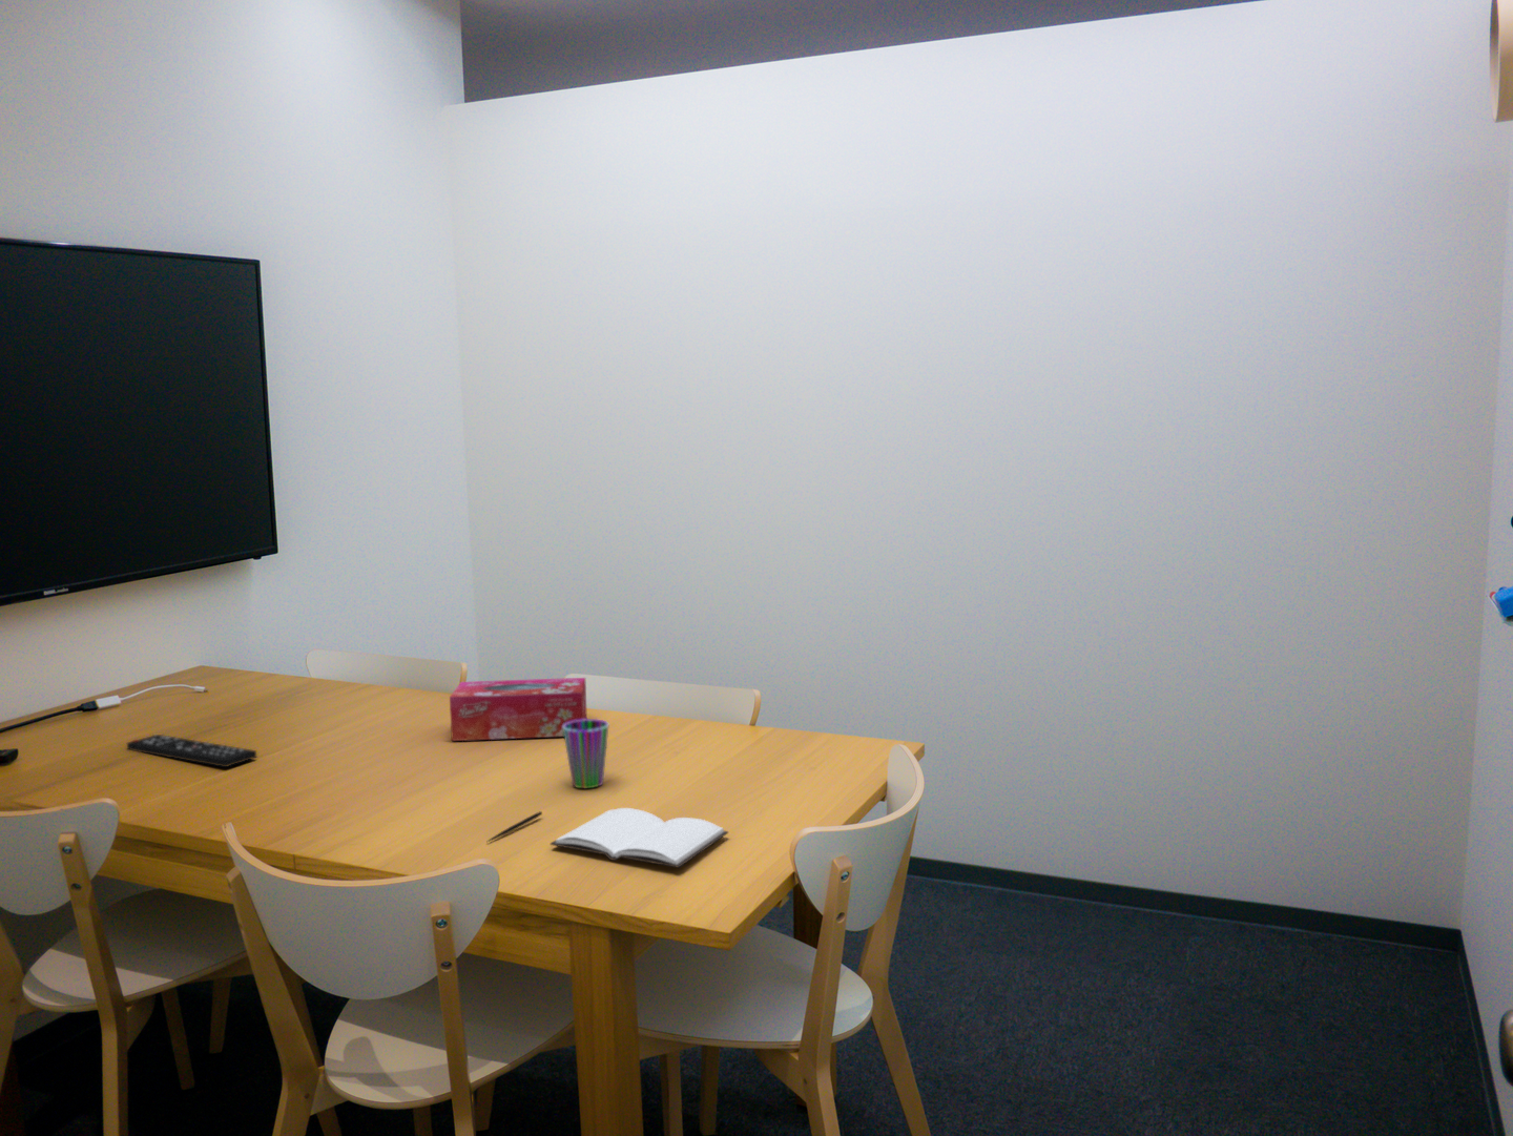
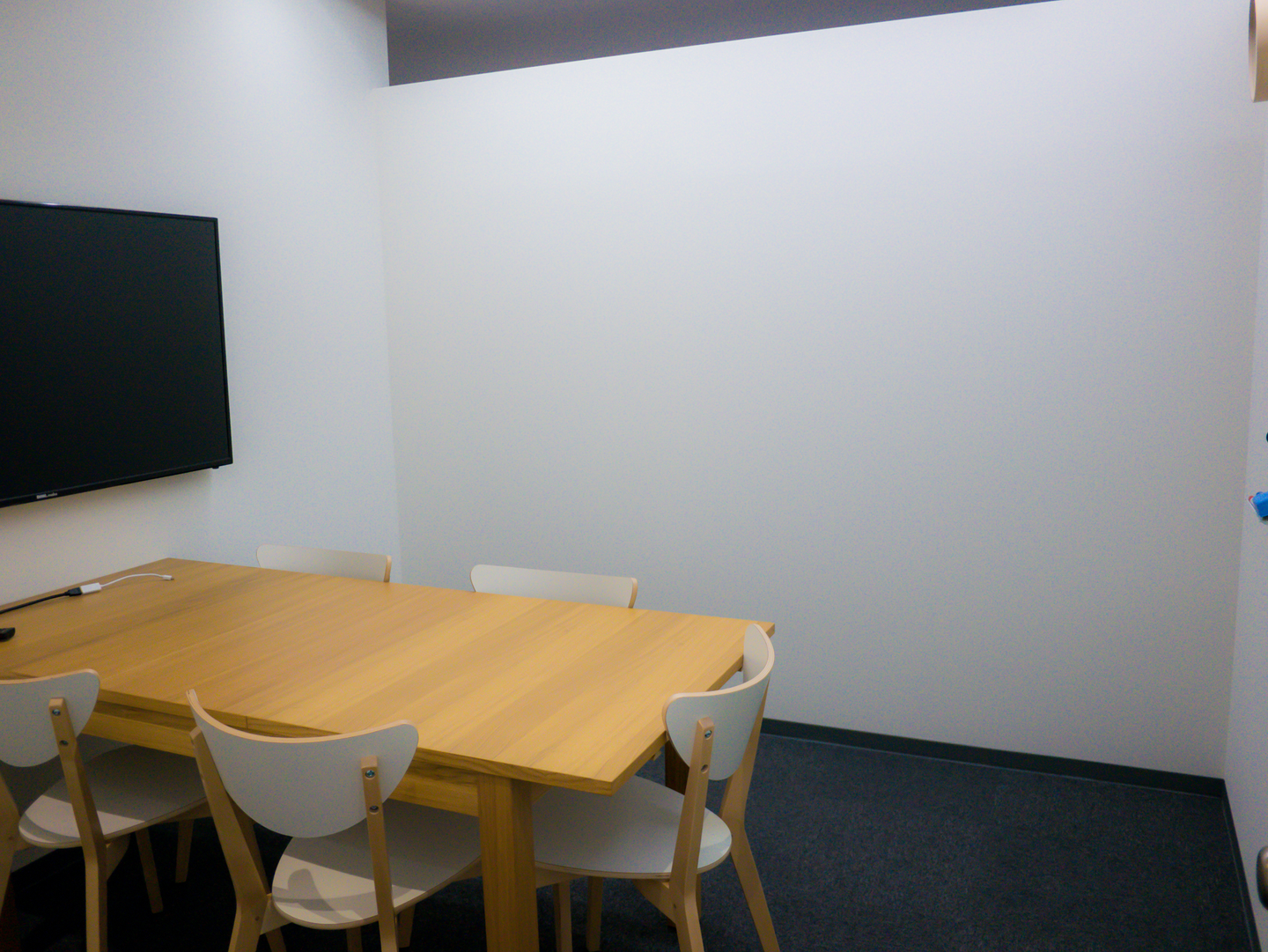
- pen [487,810,543,842]
- cup [563,717,610,789]
- tissue box [449,677,588,742]
- book [550,807,729,869]
- remote control [126,734,258,768]
